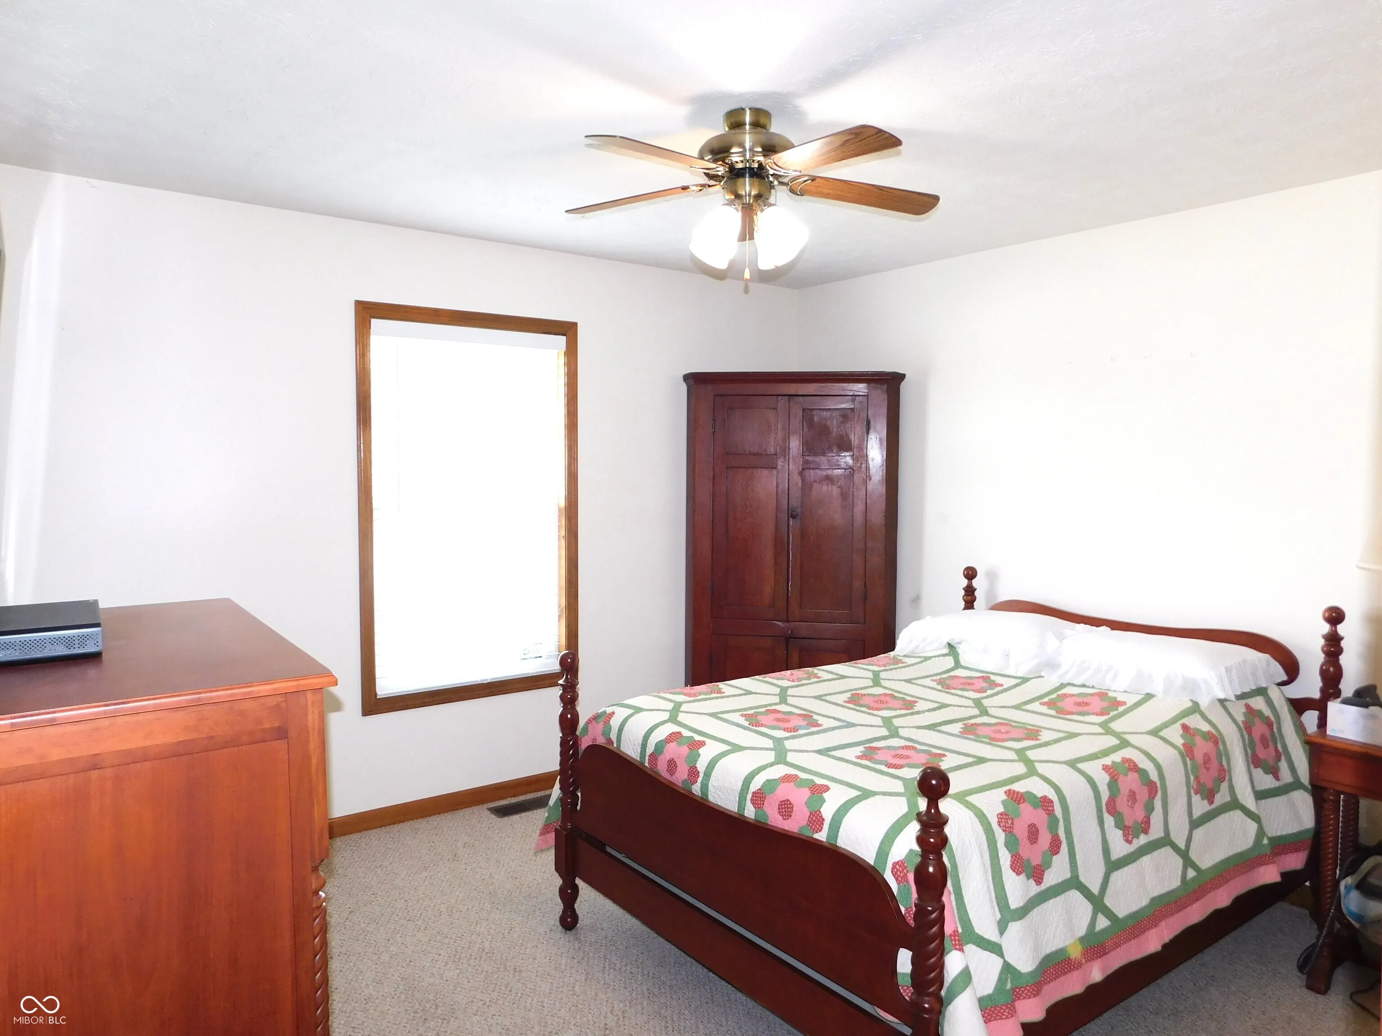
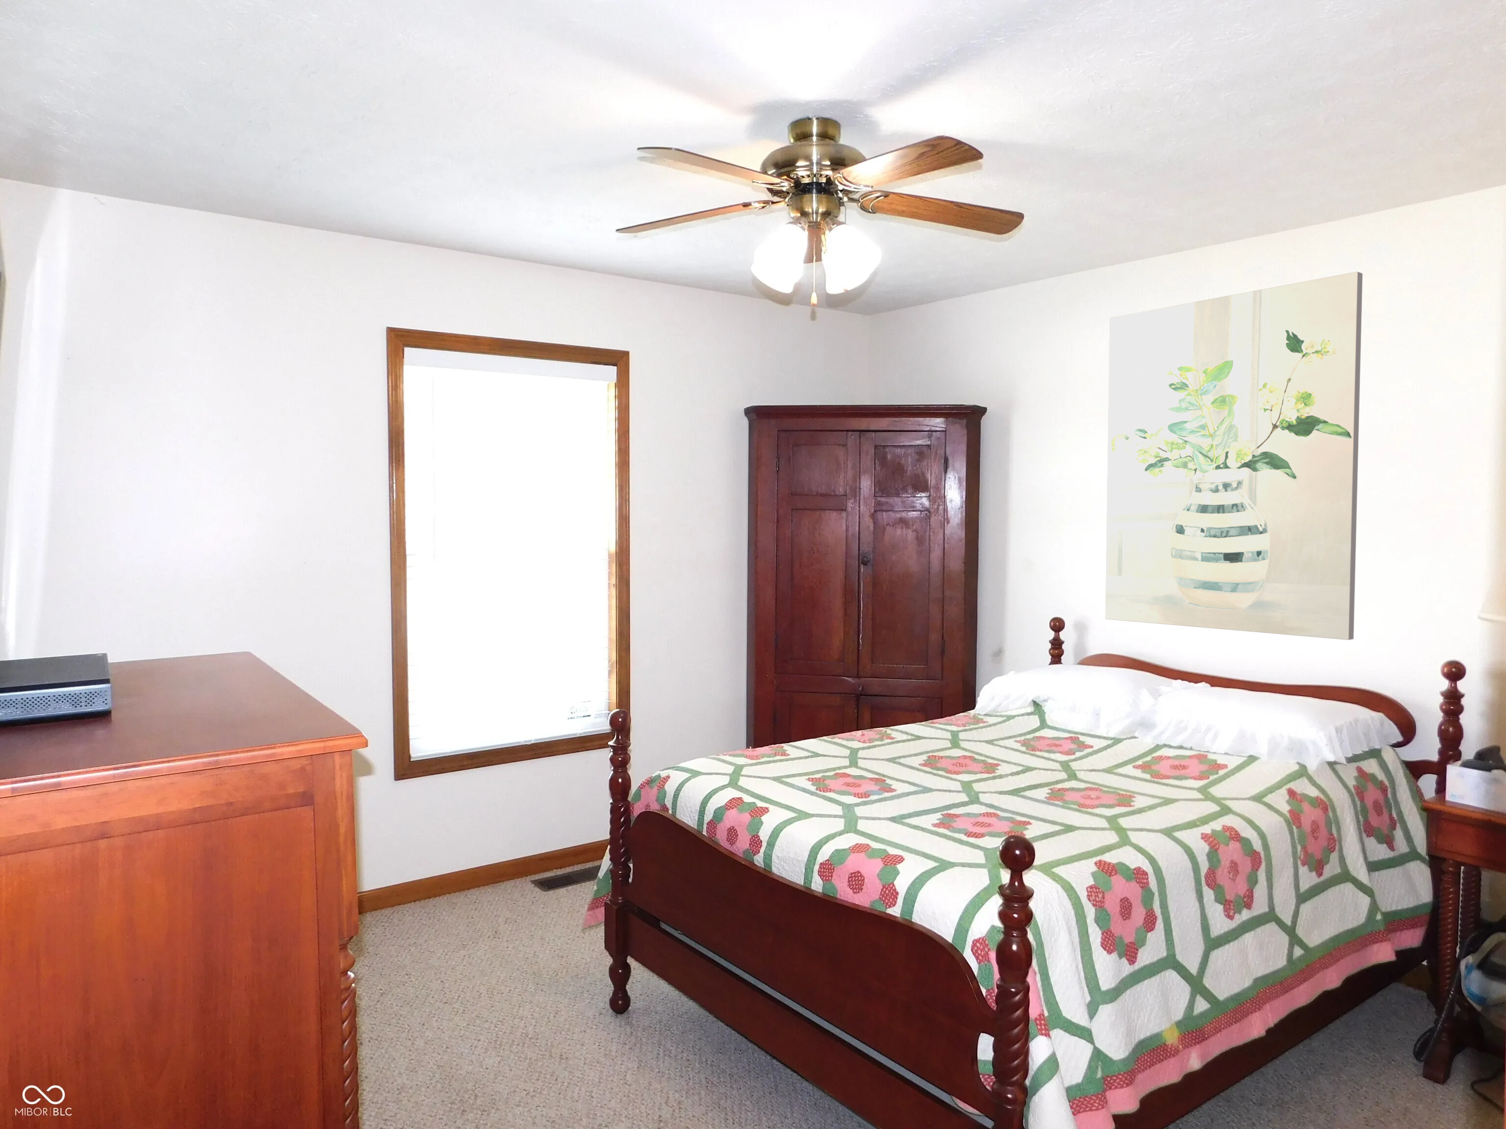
+ wall art [1104,272,1363,640]
